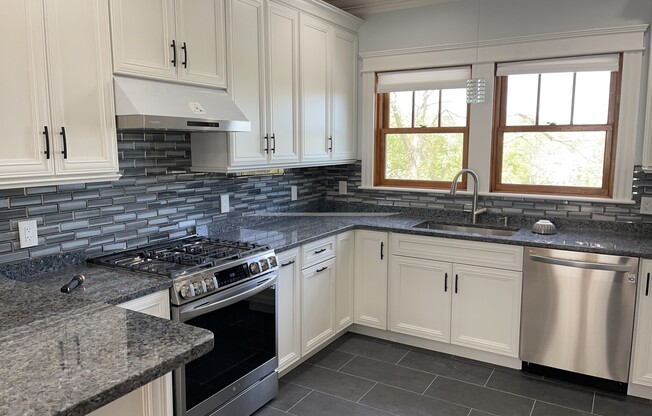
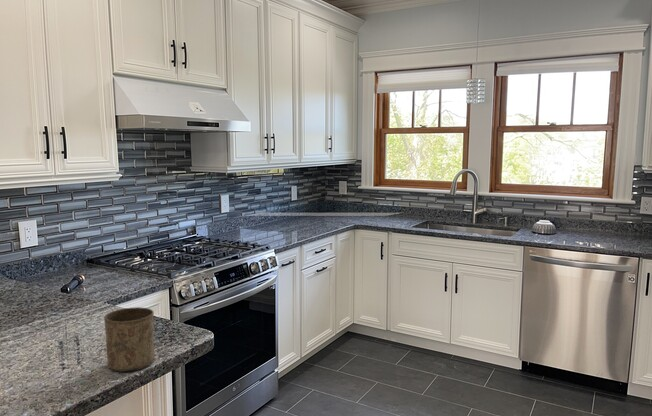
+ cup [103,306,155,372]
